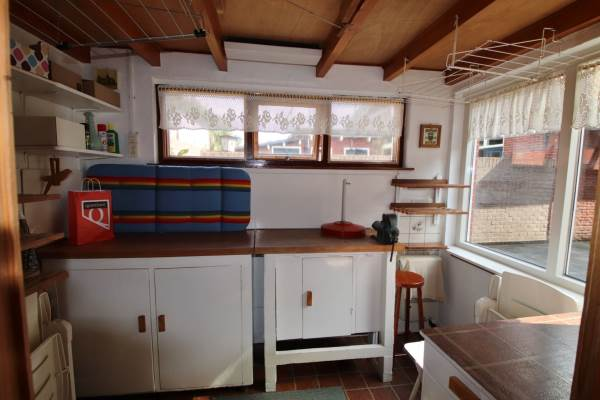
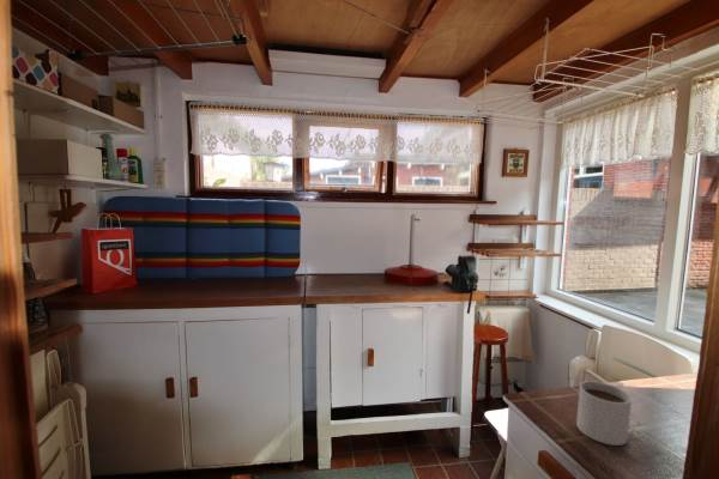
+ mug [575,380,633,447]
